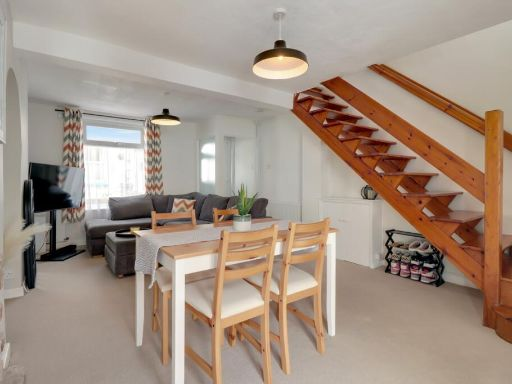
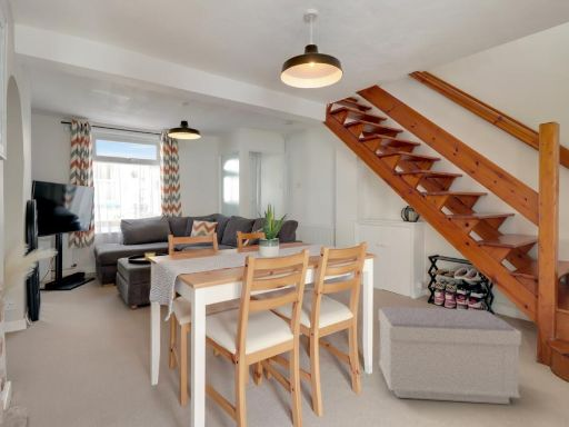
+ bench [378,306,522,405]
